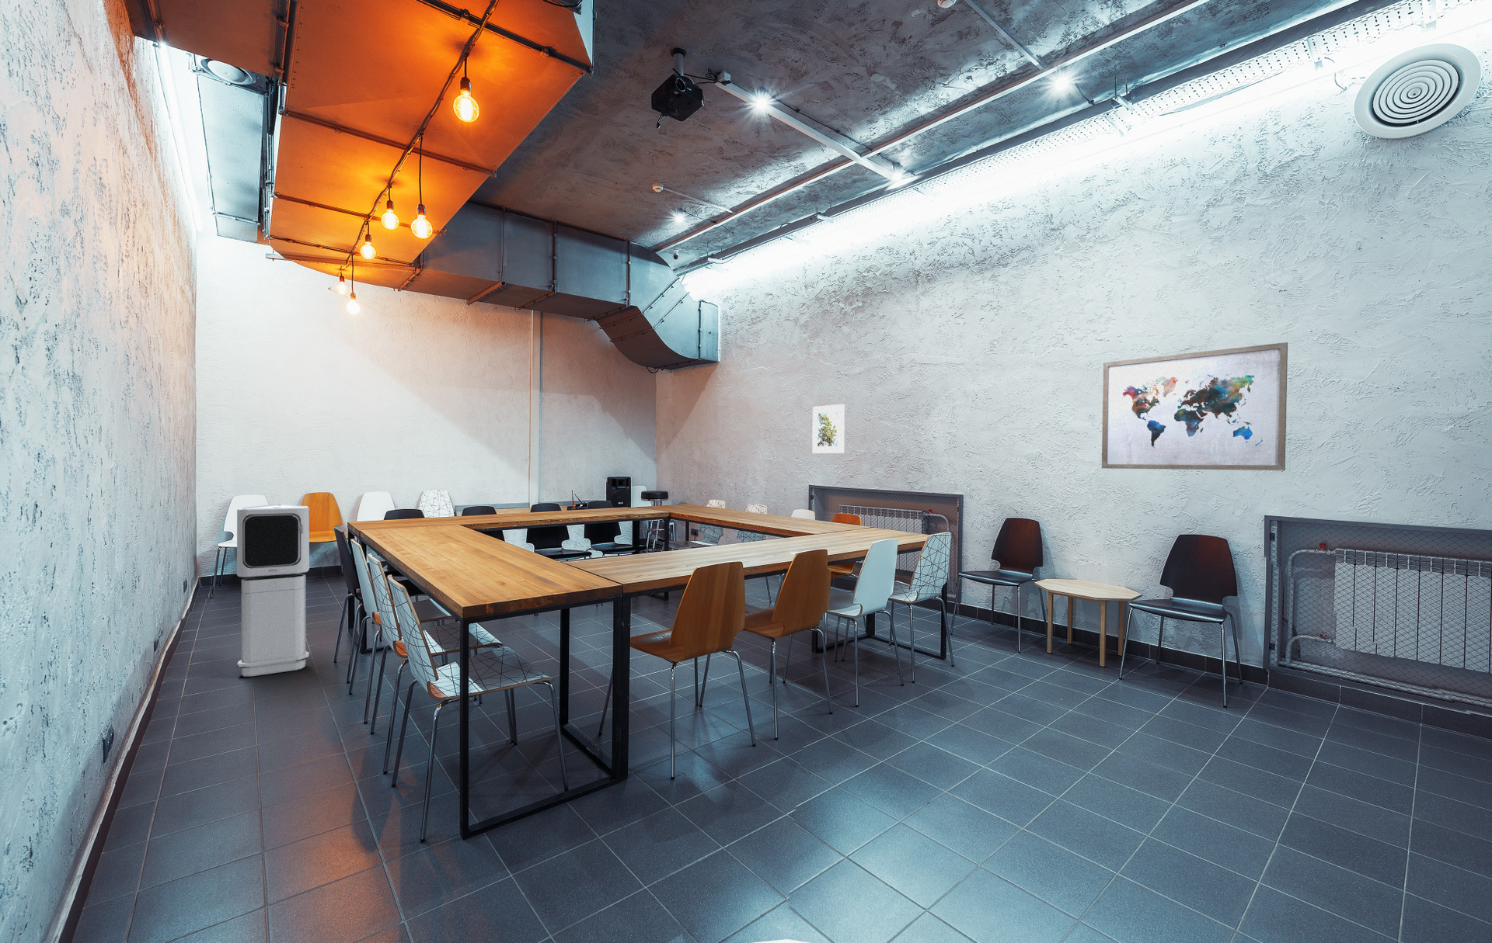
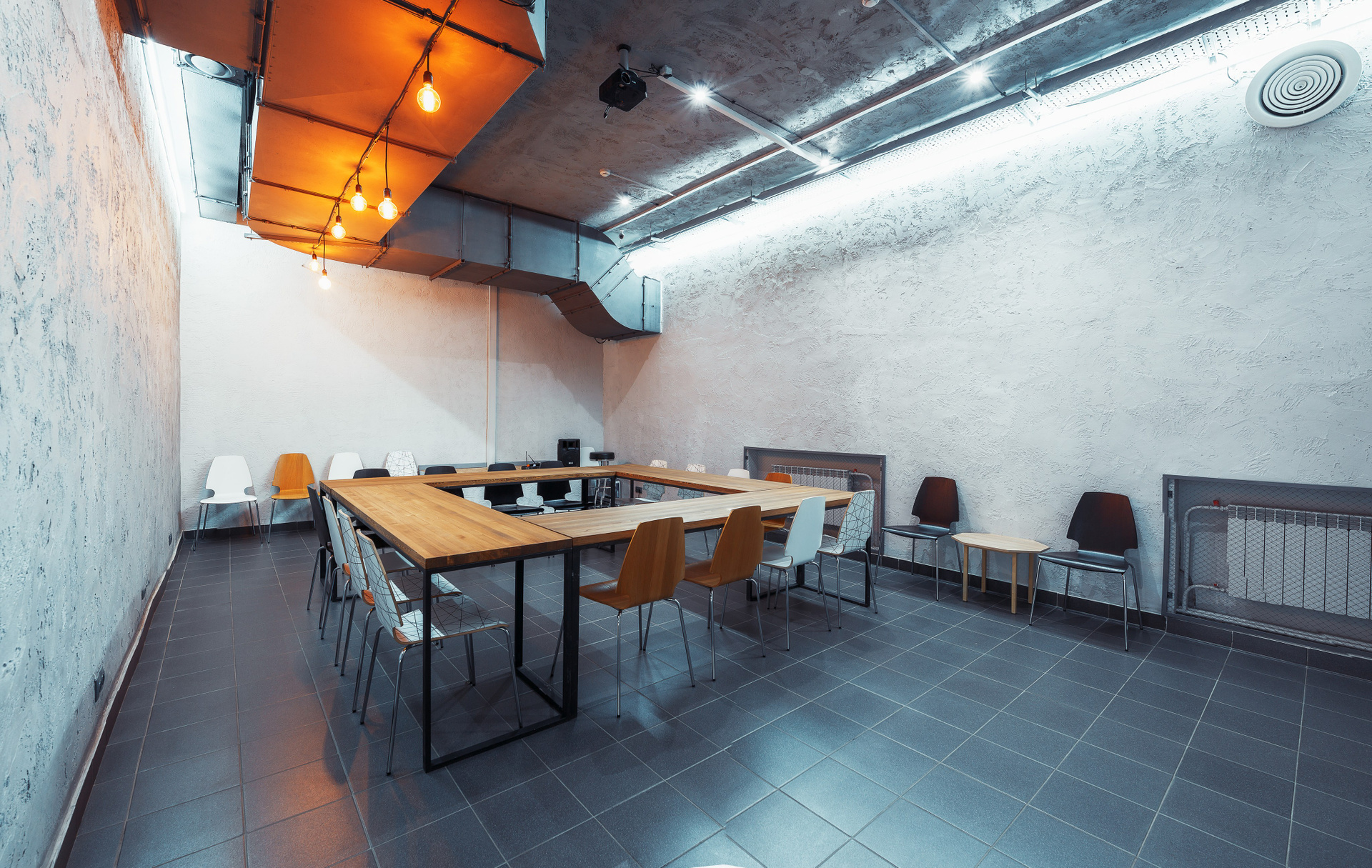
- air purifier [236,504,310,677]
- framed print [811,403,845,454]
- wall art [1102,341,1289,472]
